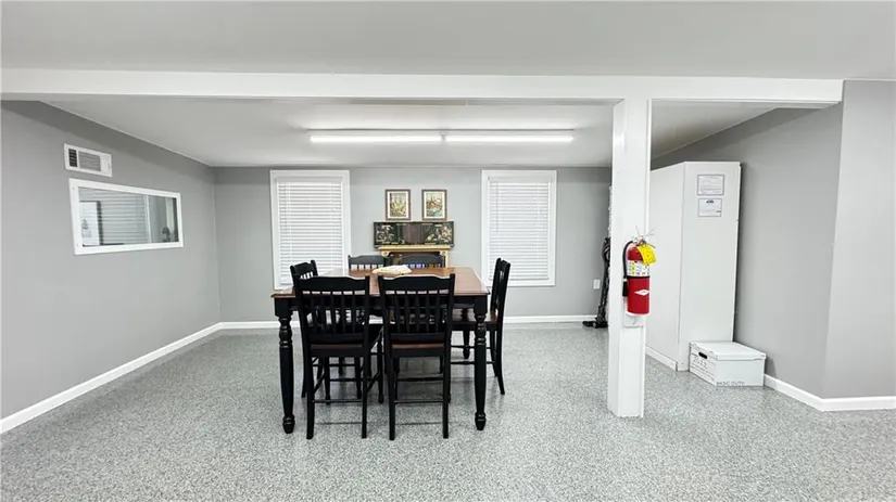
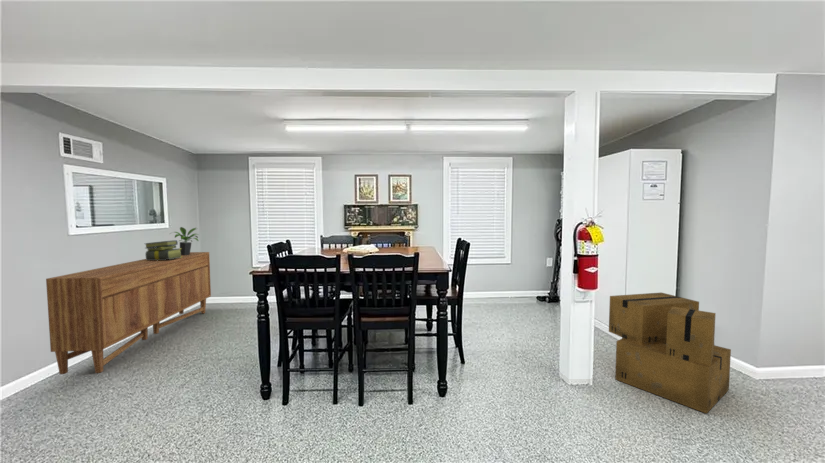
+ sideboard [45,251,212,375]
+ cardboard box [608,292,732,414]
+ potted plant [169,226,199,255]
+ stack of books [144,239,181,261]
